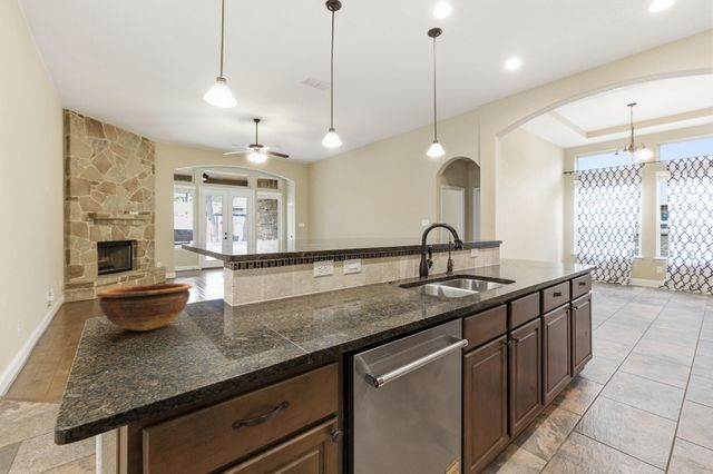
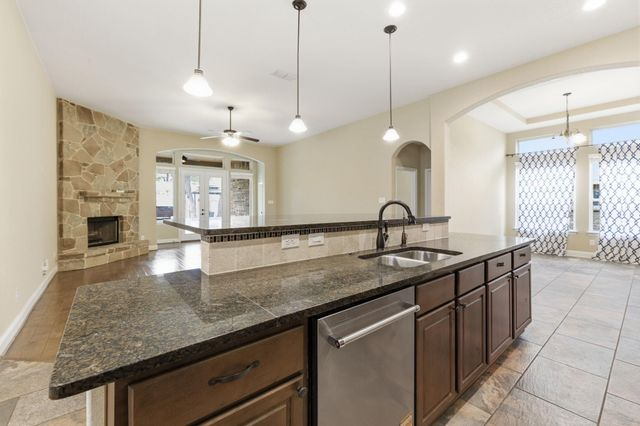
- bowl [95,283,194,332]
